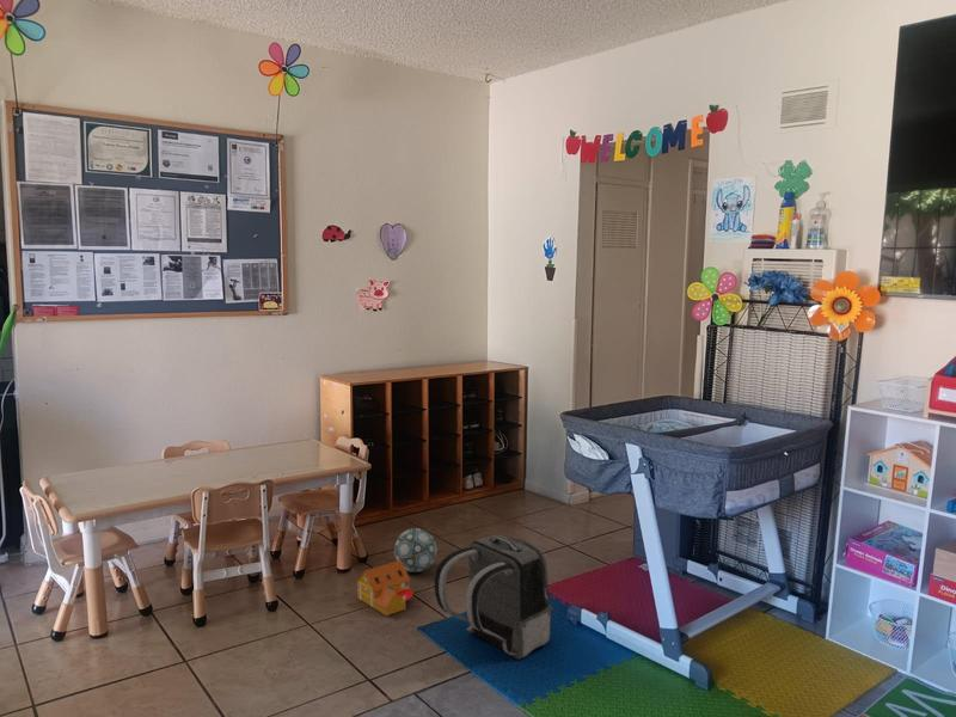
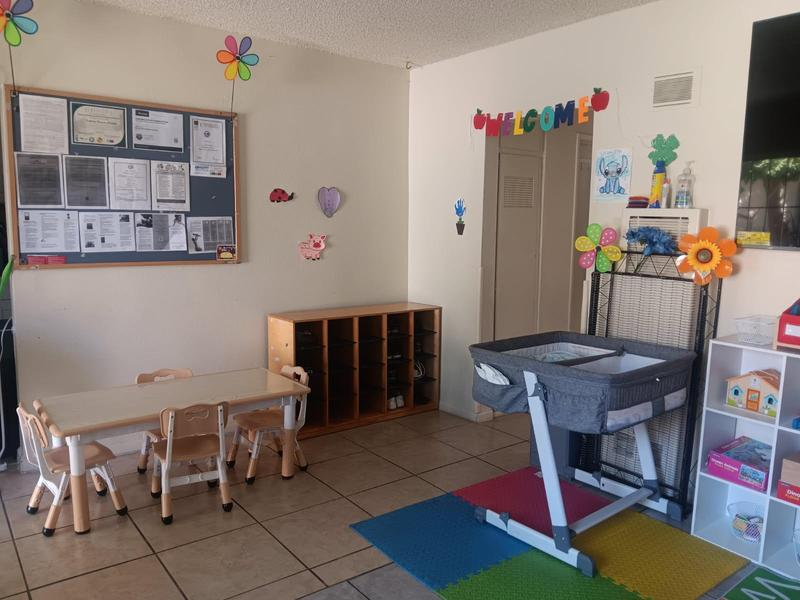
- toy house [355,560,415,617]
- ball [393,527,437,574]
- backpack [434,534,553,661]
